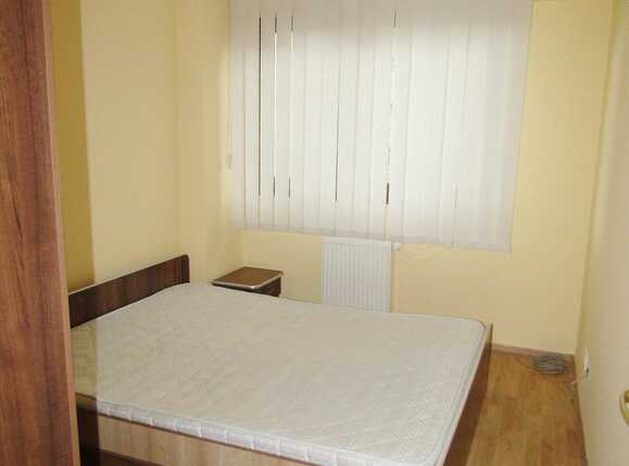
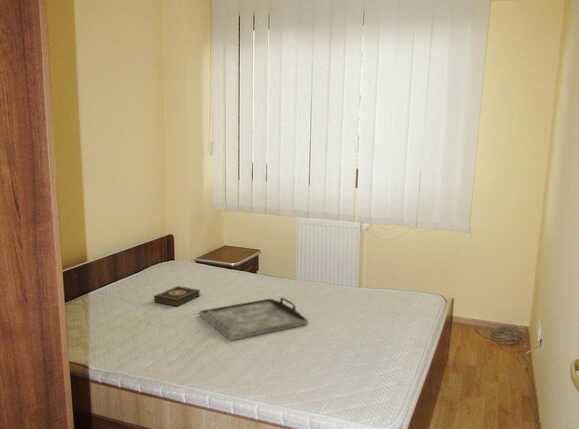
+ serving tray [198,297,309,342]
+ book [153,285,201,307]
